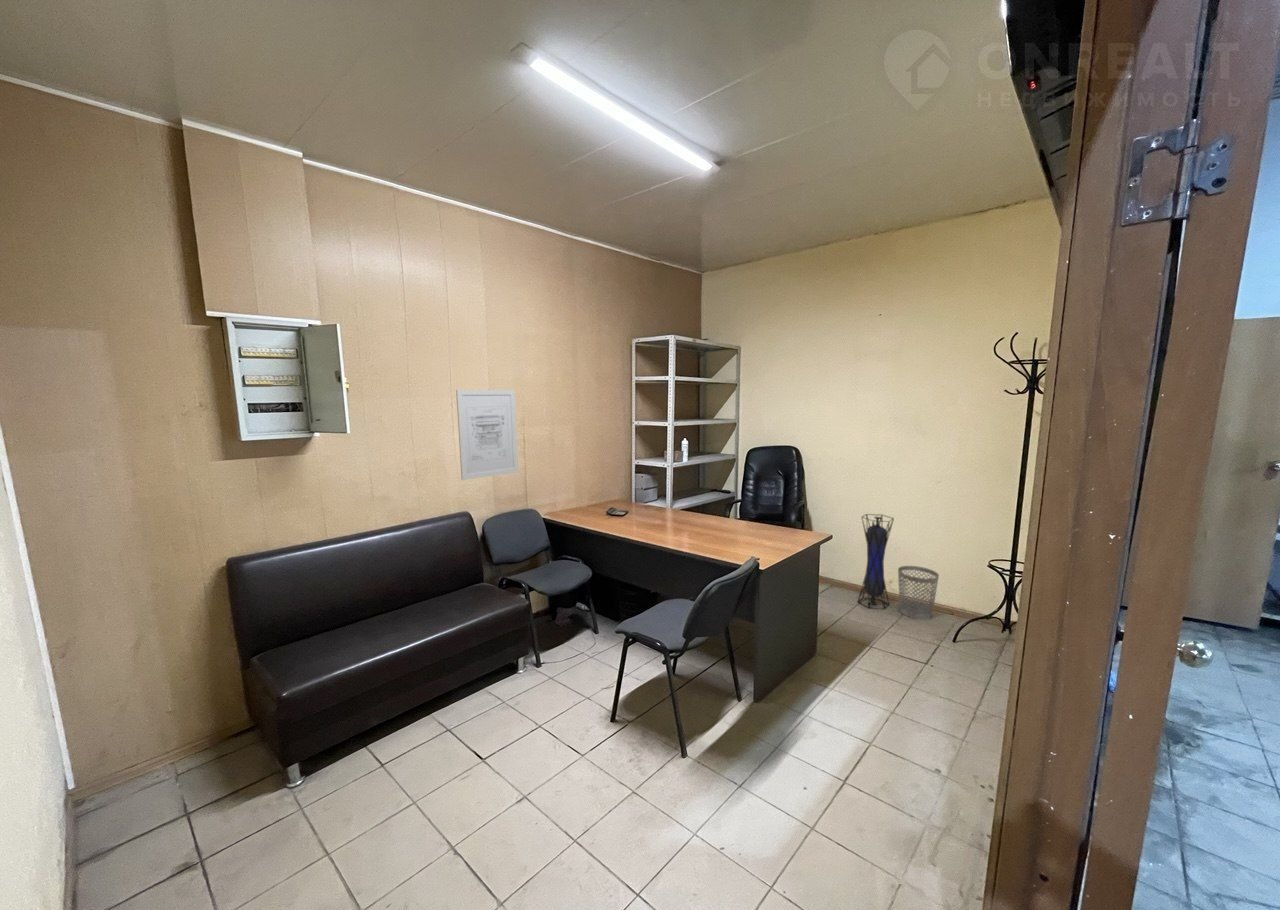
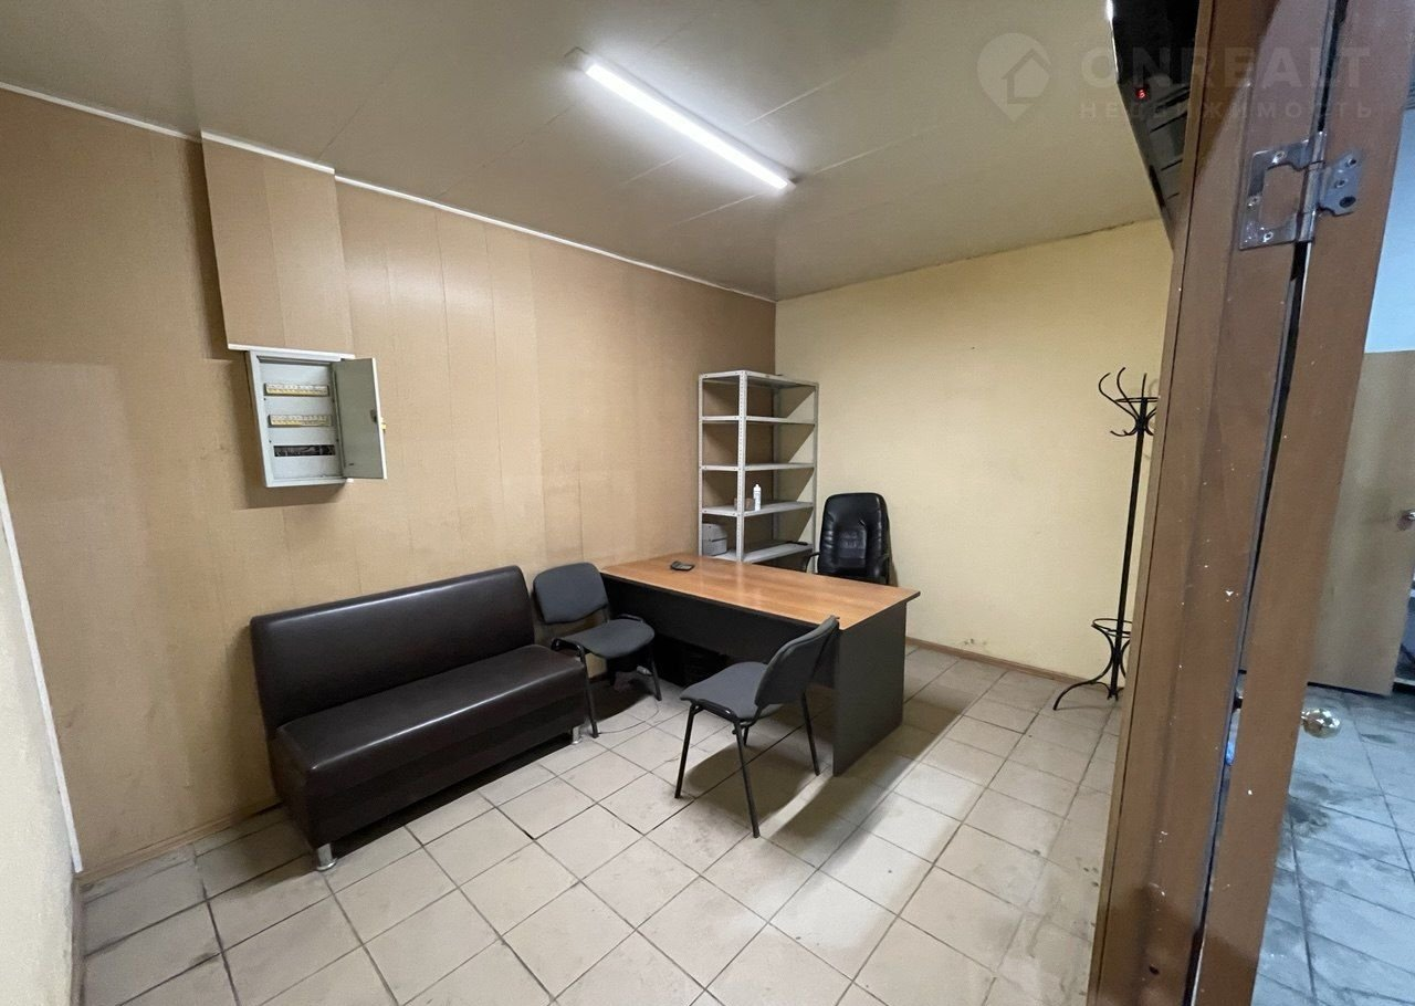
- wastebasket [897,565,940,621]
- wall art [455,389,519,481]
- lantern [857,513,895,610]
